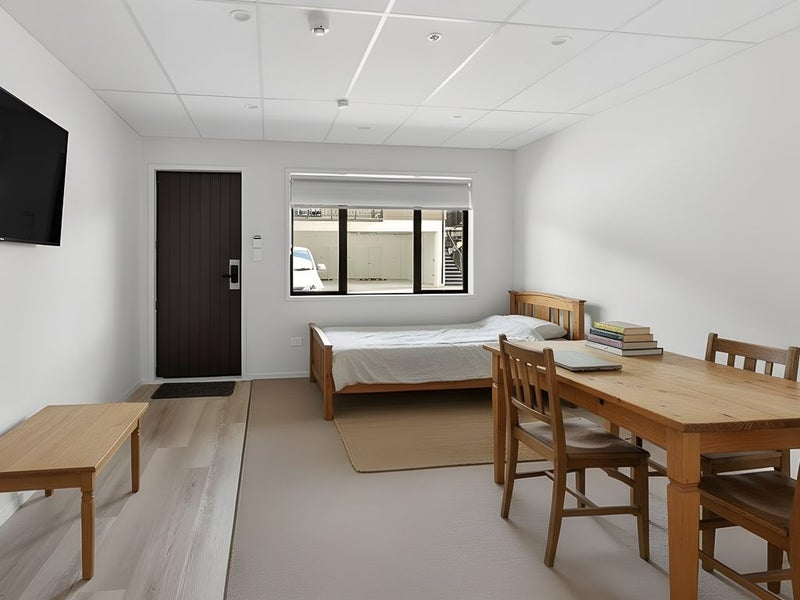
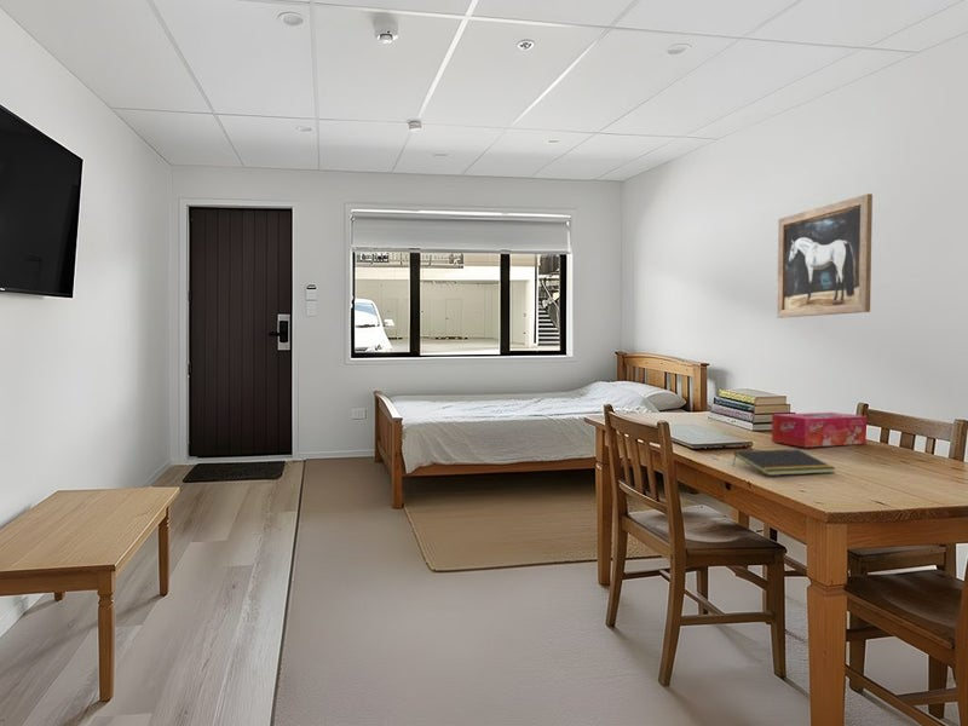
+ wall art [776,192,874,319]
+ notepad [732,448,836,477]
+ tissue box [771,411,868,449]
